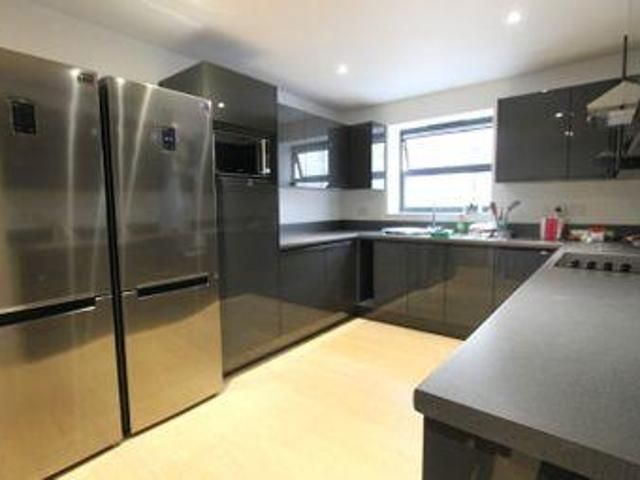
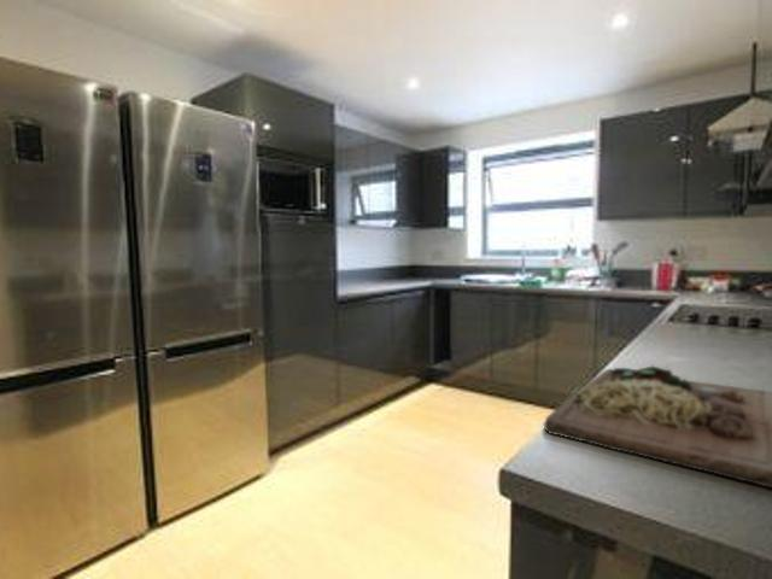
+ cutting board [543,364,772,489]
